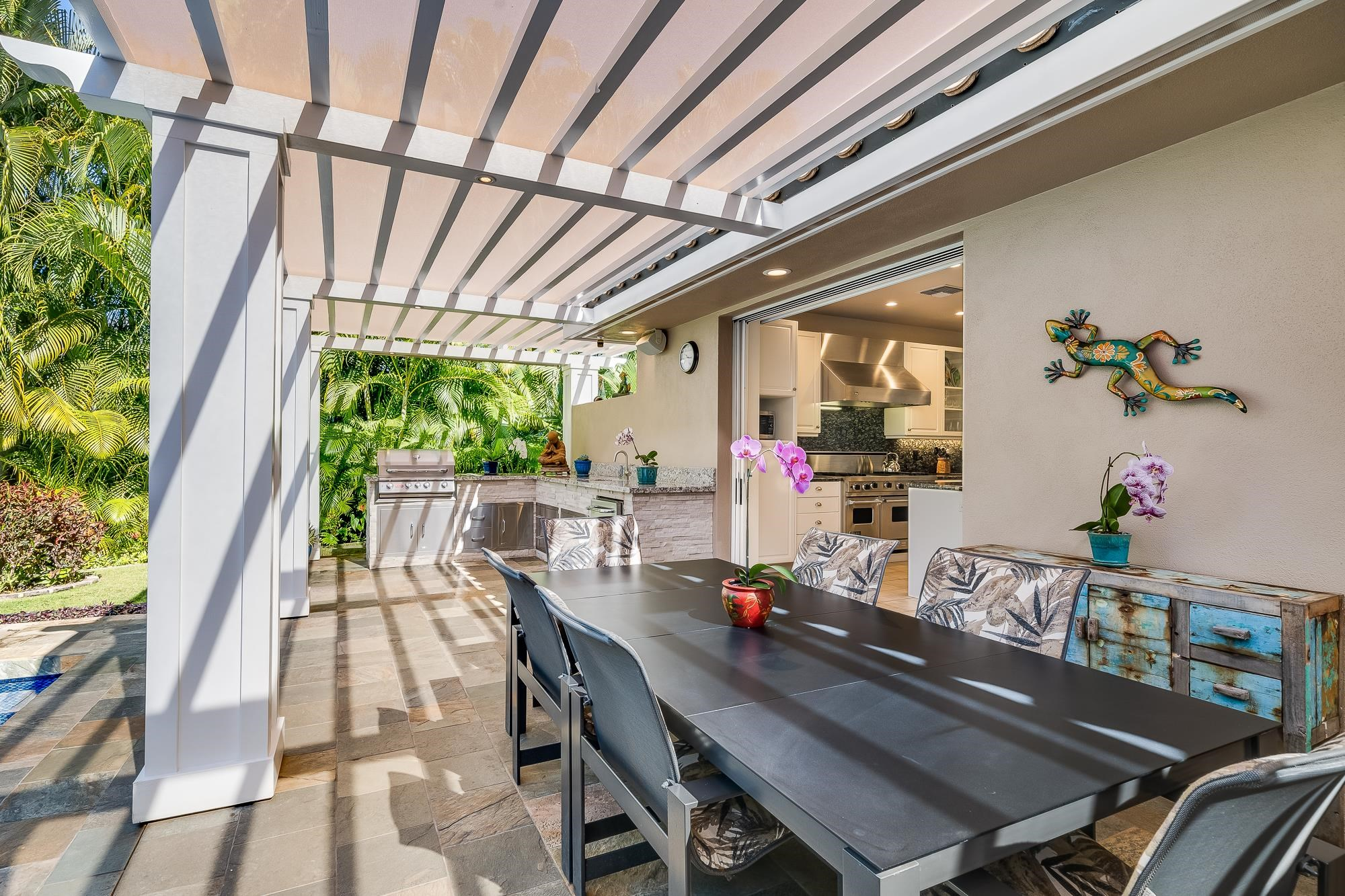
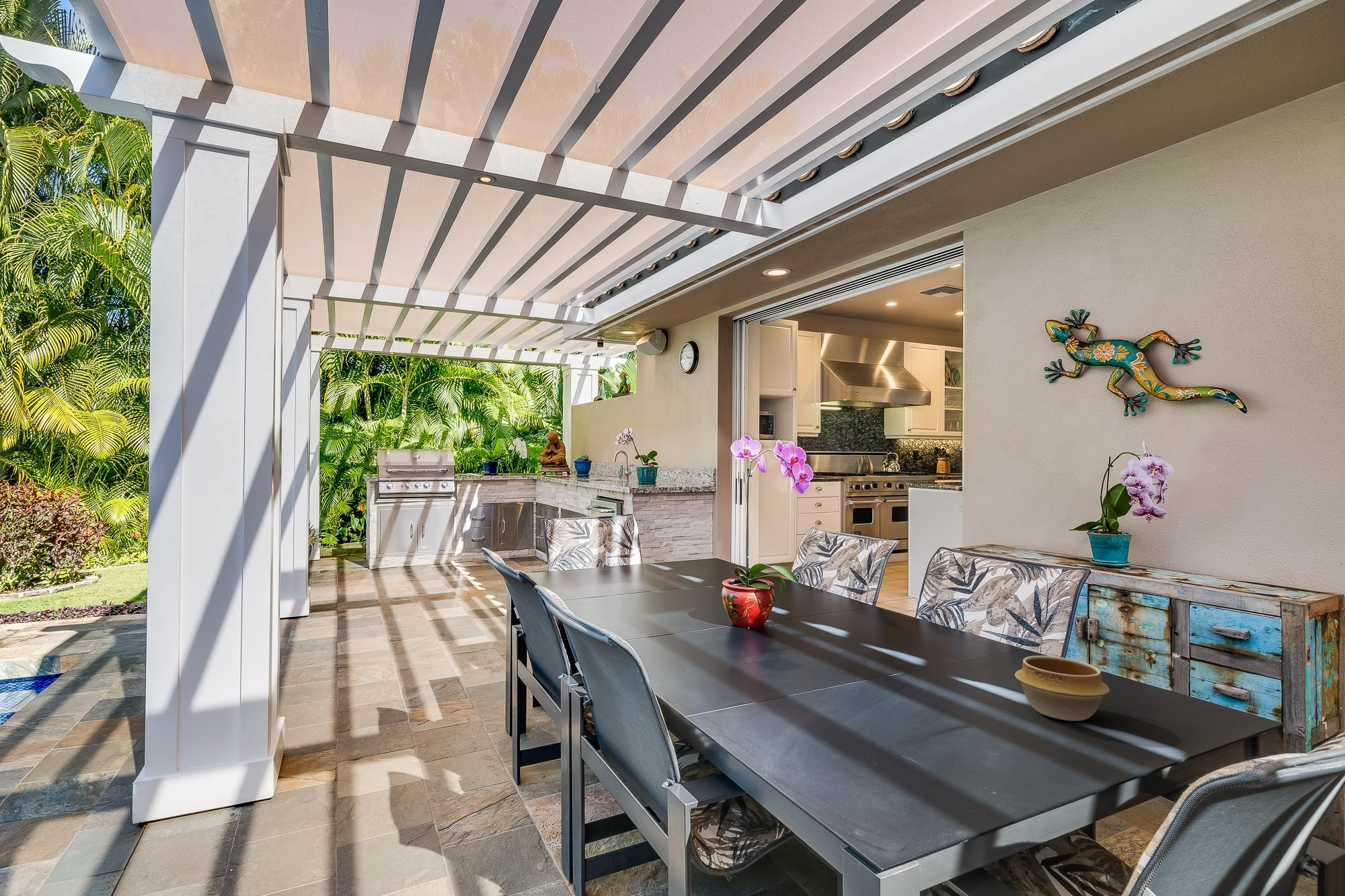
+ bowl [1014,655,1110,721]
